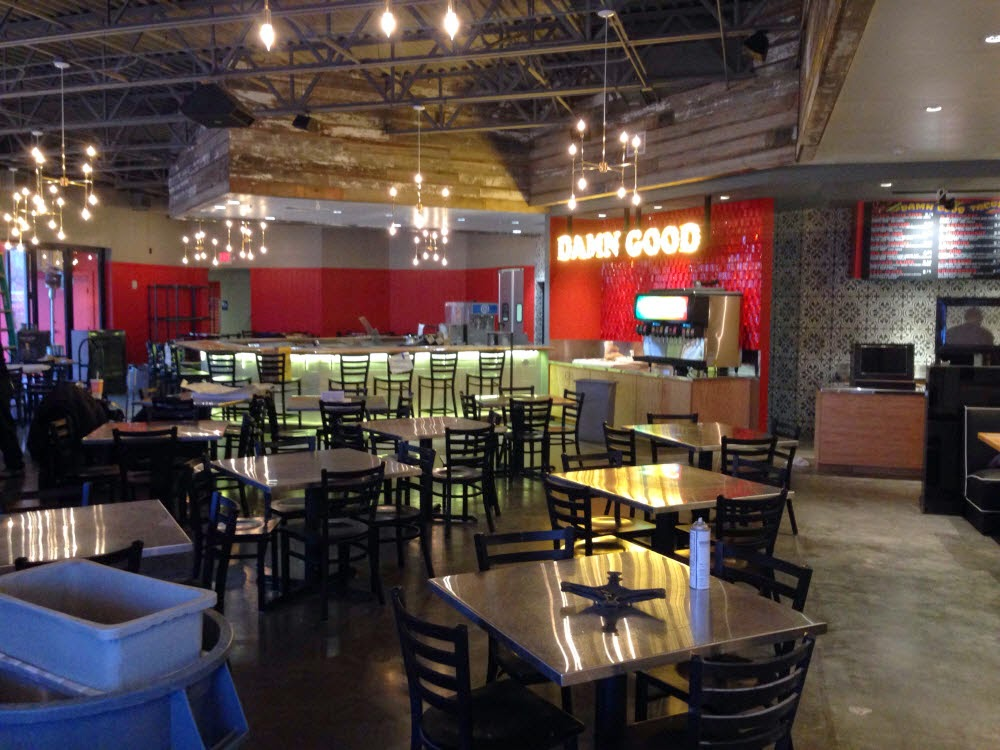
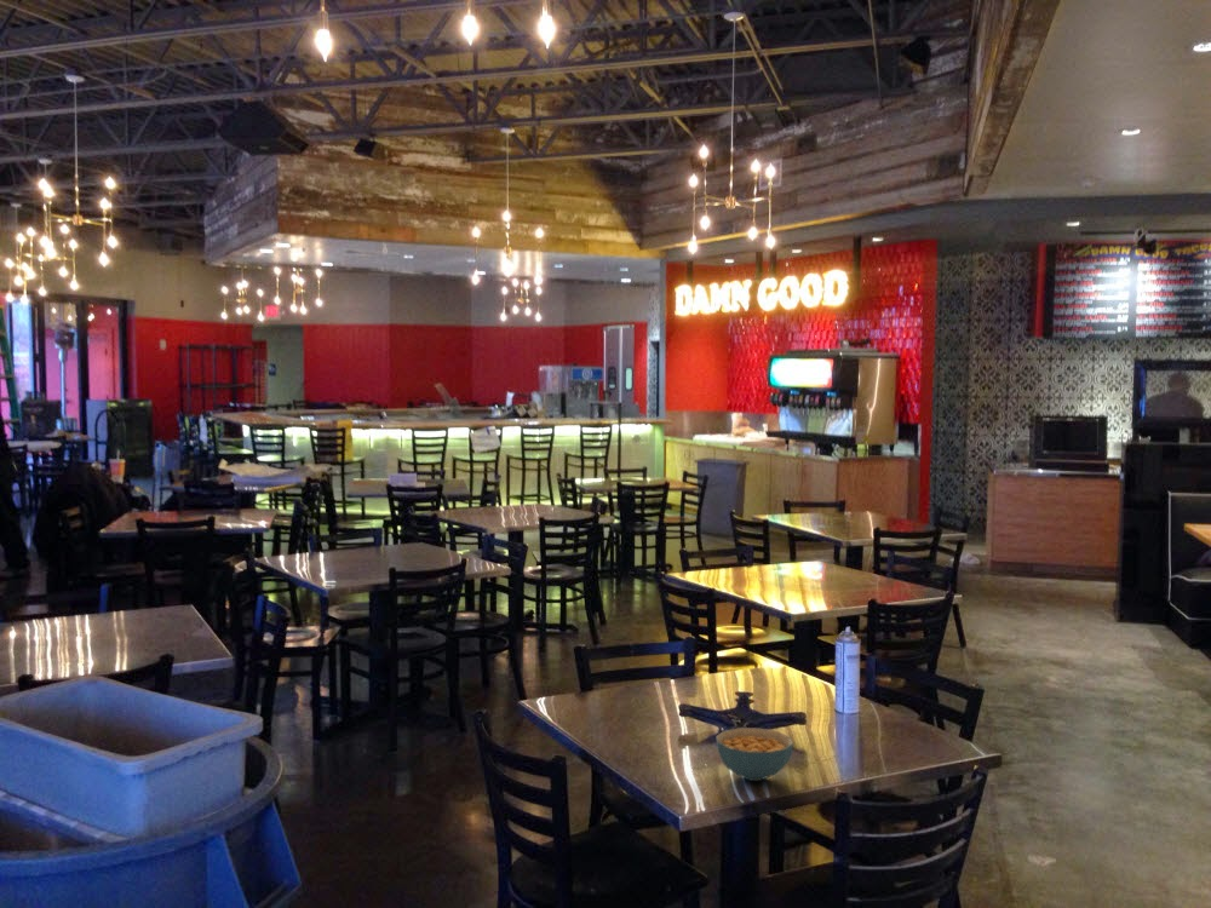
+ cereal bowl [714,726,794,782]
